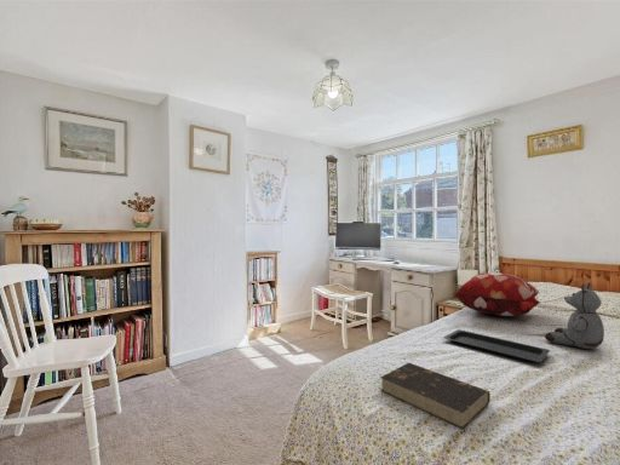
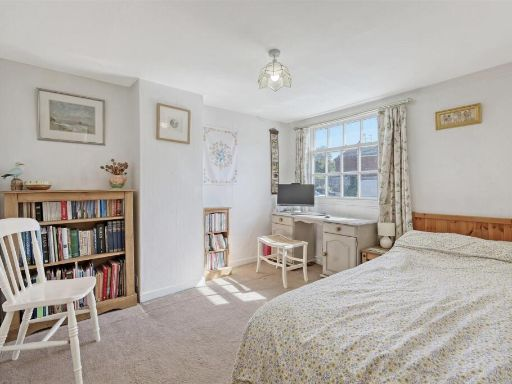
- book [379,362,492,430]
- decorative pillow [453,271,541,317]
- serving tray [443,328,551,364]
- stuffed bear [544,282,605,350]
